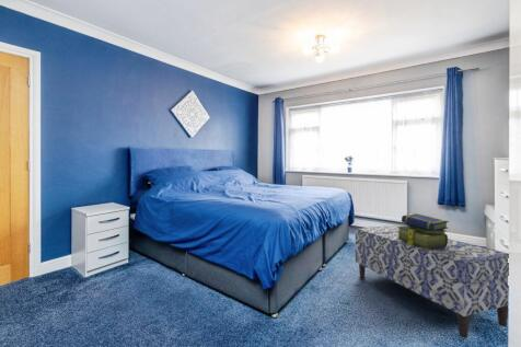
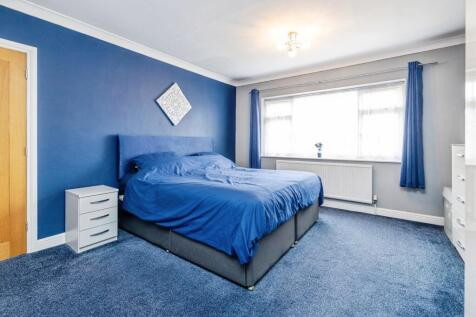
- stack of books [396,212,450,250]
- bench [355,224,510,339]
